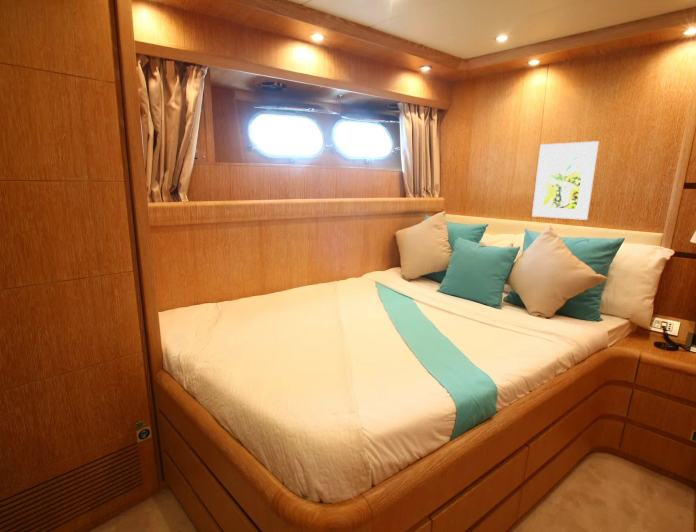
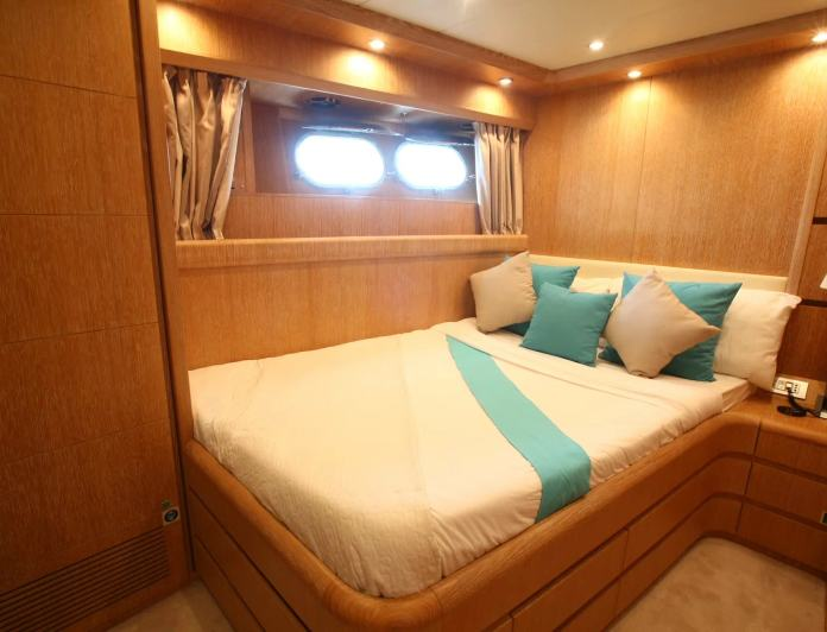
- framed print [531,140,600,221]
